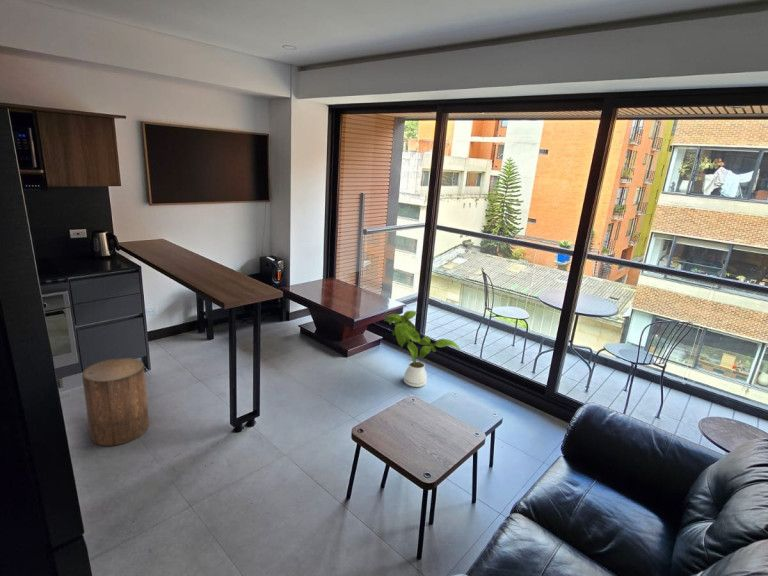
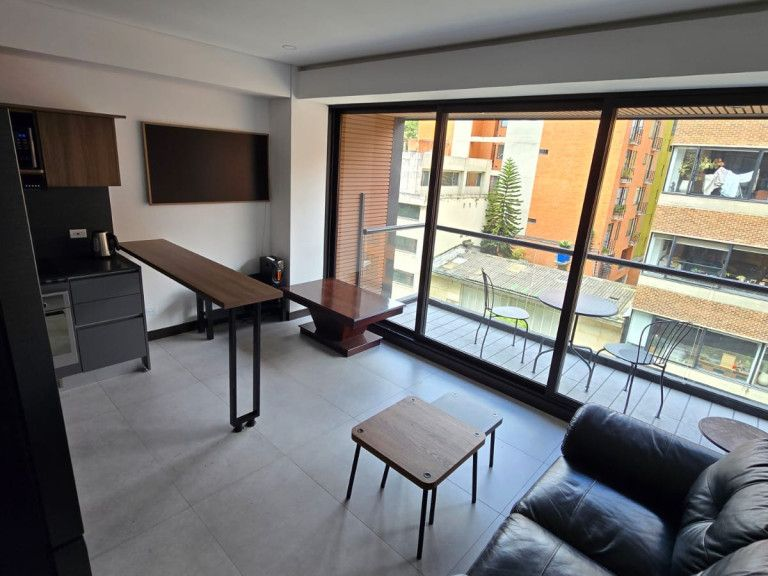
- stool [81,357,150,447]
- house plant [383,310,461,388]
